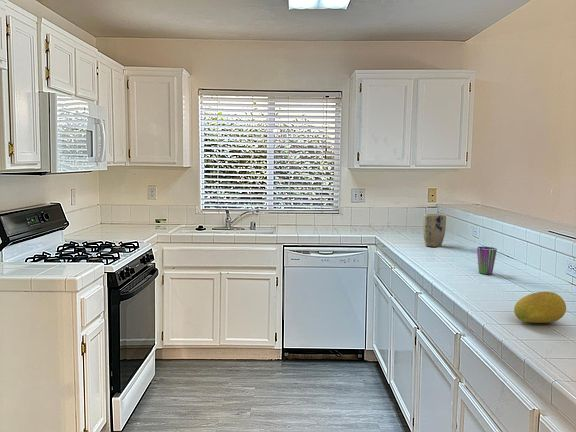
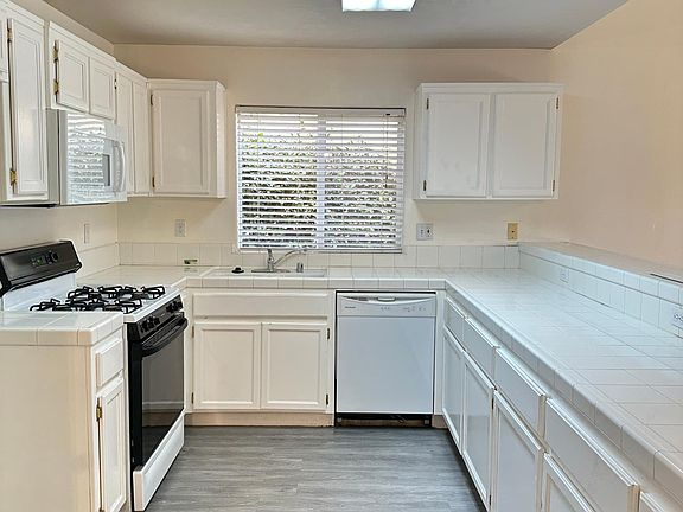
- fruit [513,291,567,324]
- plant pot [422,213,447,248]
- cup [476,246,498,275]
